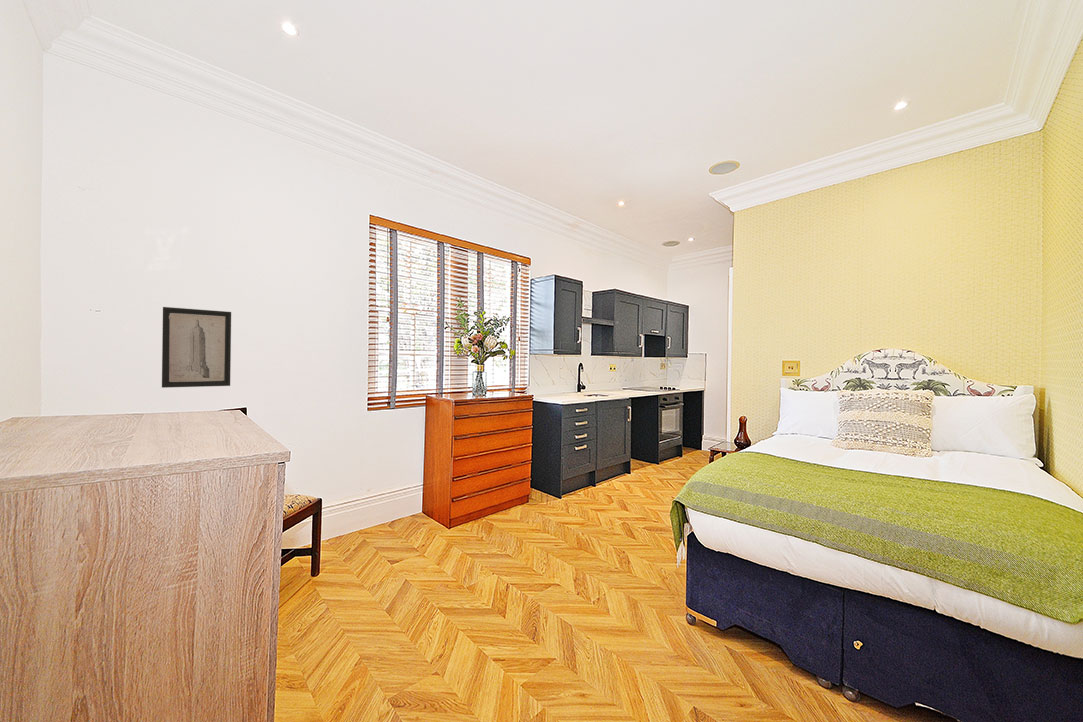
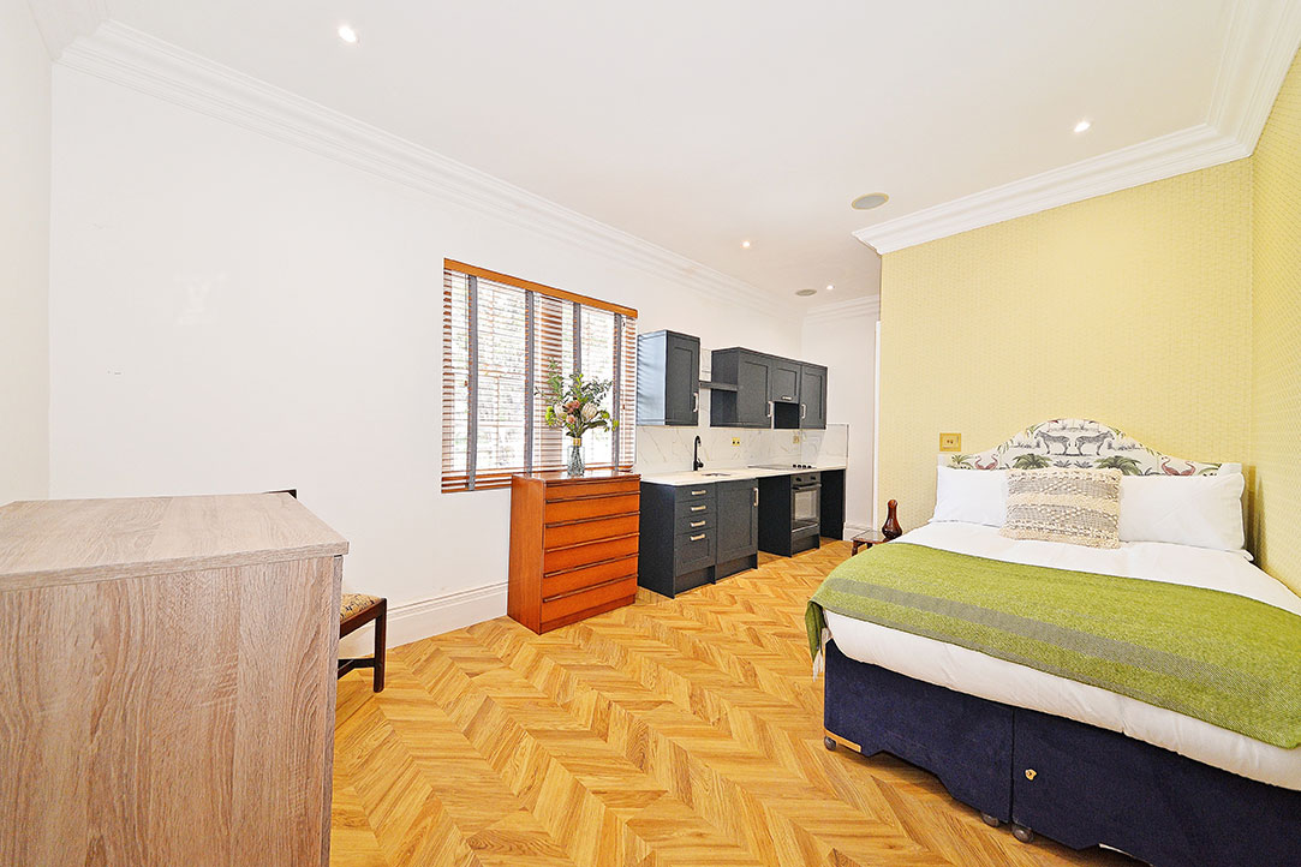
- wall art [161,306,232,389]
